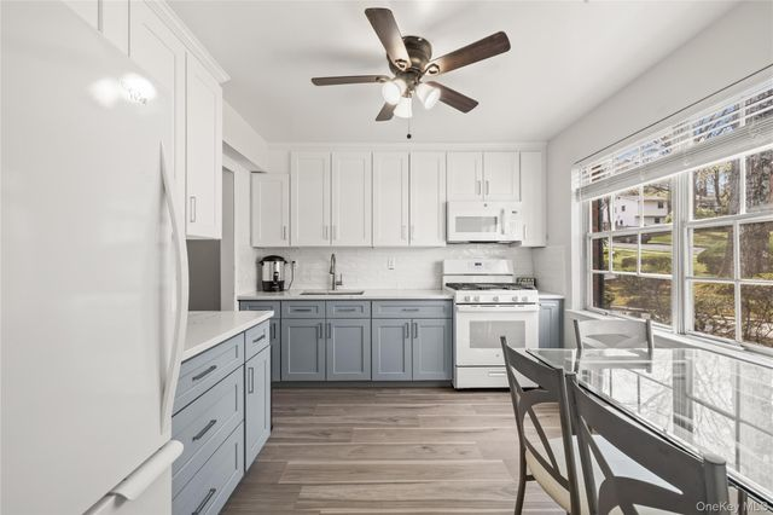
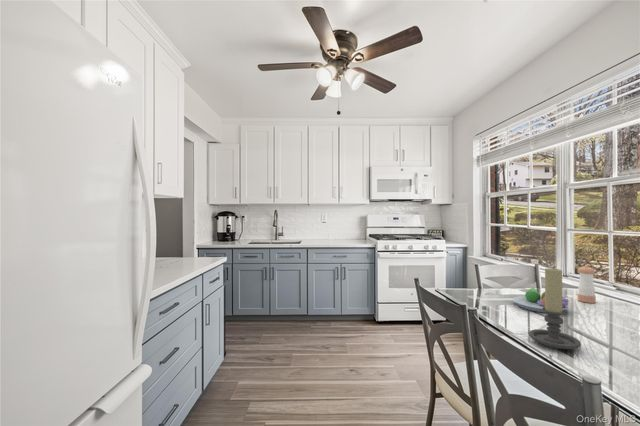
+ candle holder [528,267,582,350]
+ pepper shaker [577,265,597,304]
+ fruit bowl [511,286,570,314]
